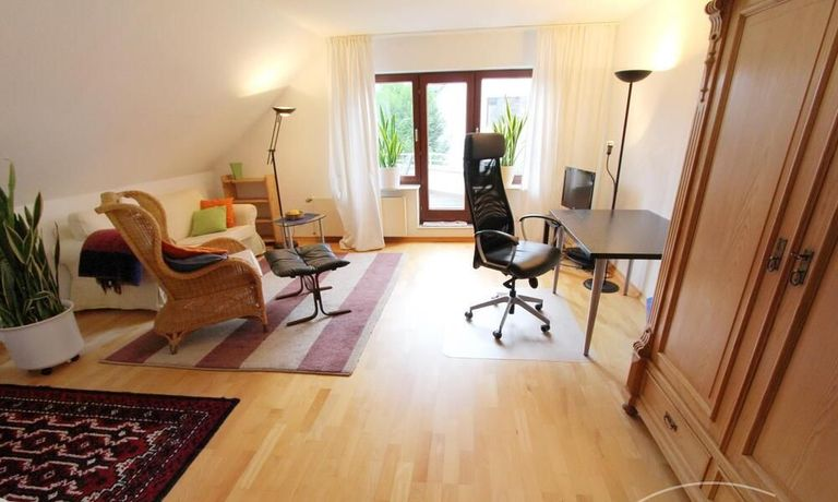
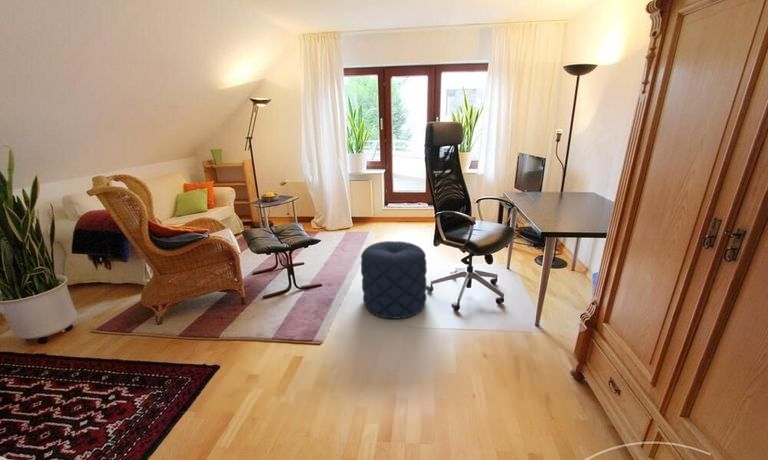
+ pouf [360,240,428,320]
